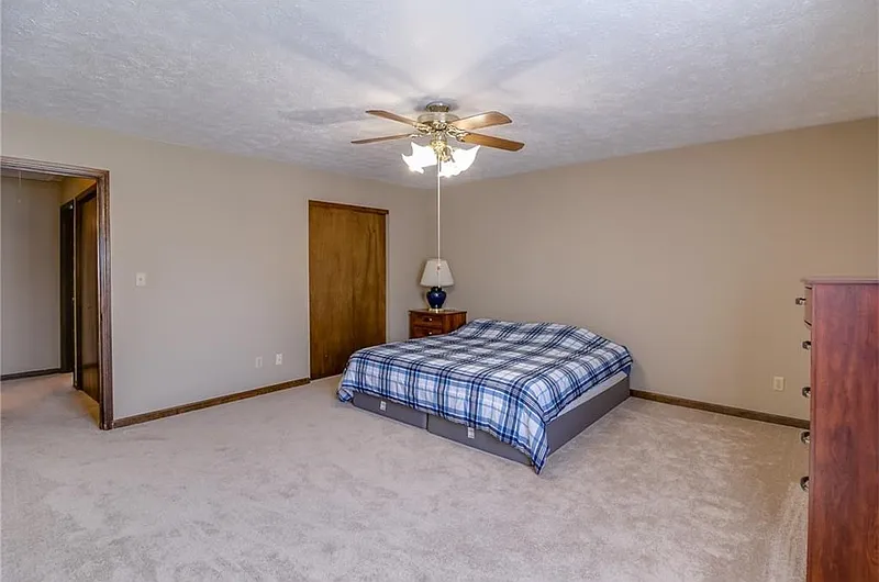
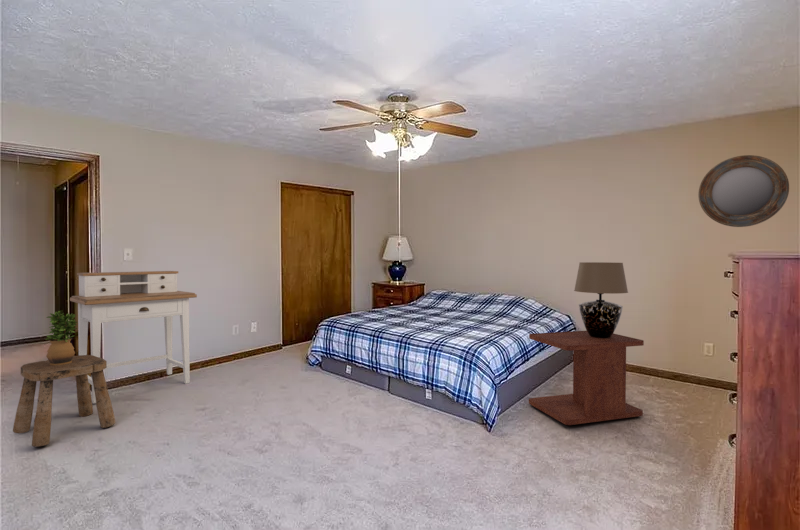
+ desk [69,270,198,405]
+ side table [528,330,645,426]
+ home mirror [697,154,790,228]
+ potted plant [44,309,78,365]
+ table lamp [573,261,629,338]
+ stool [12,354,116,448]
